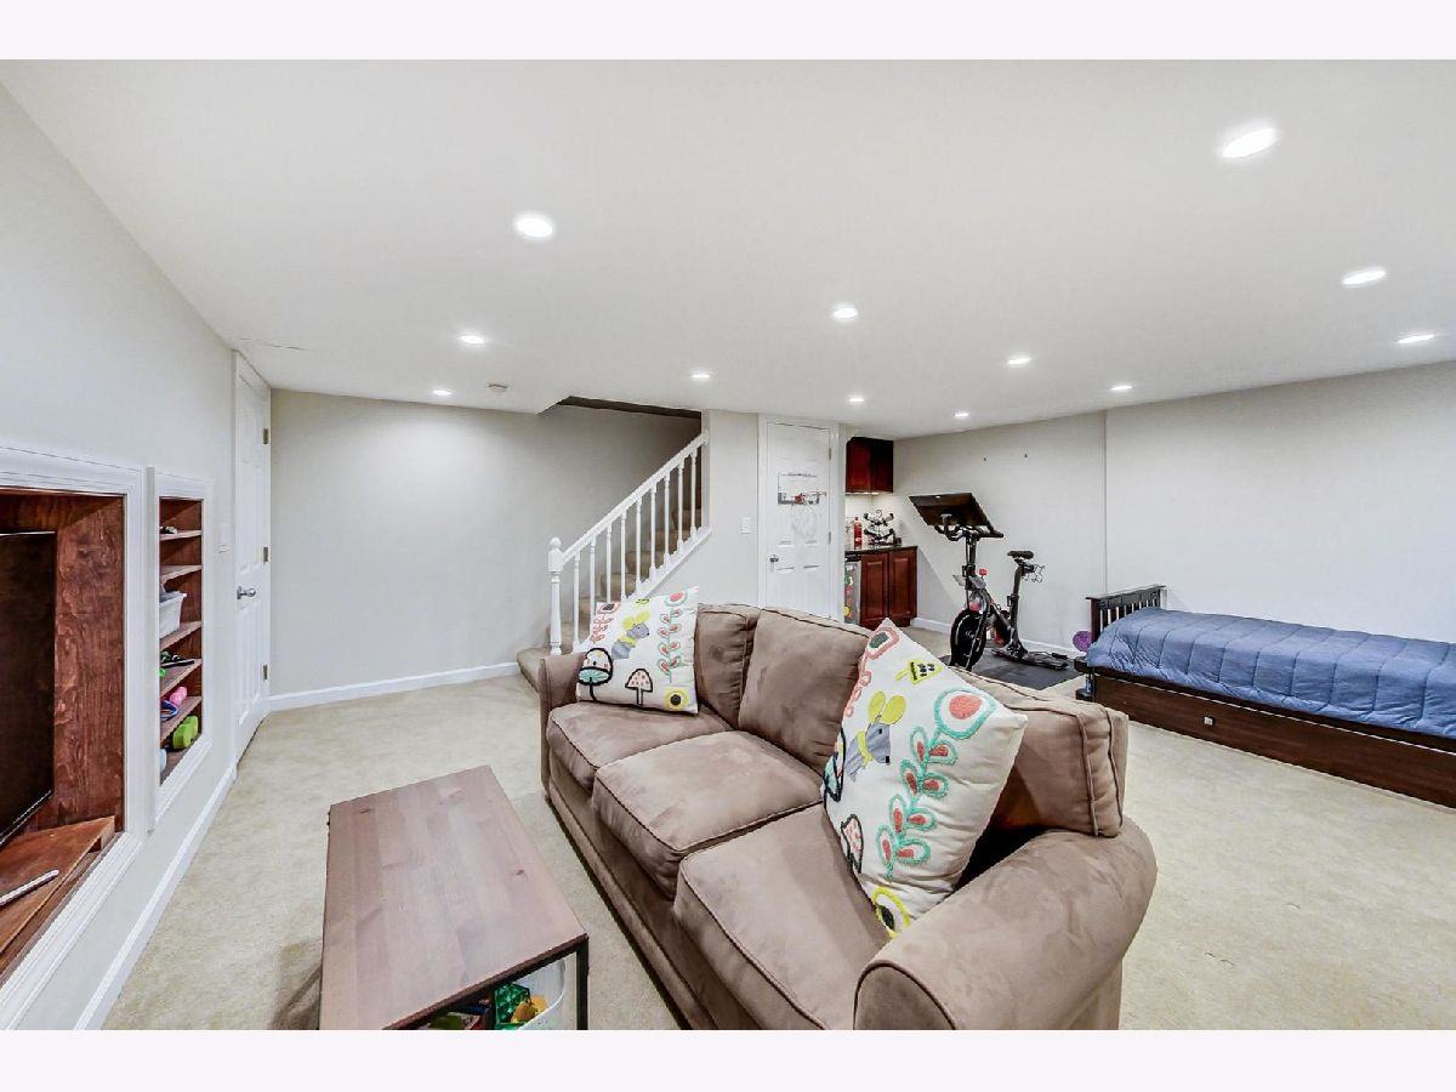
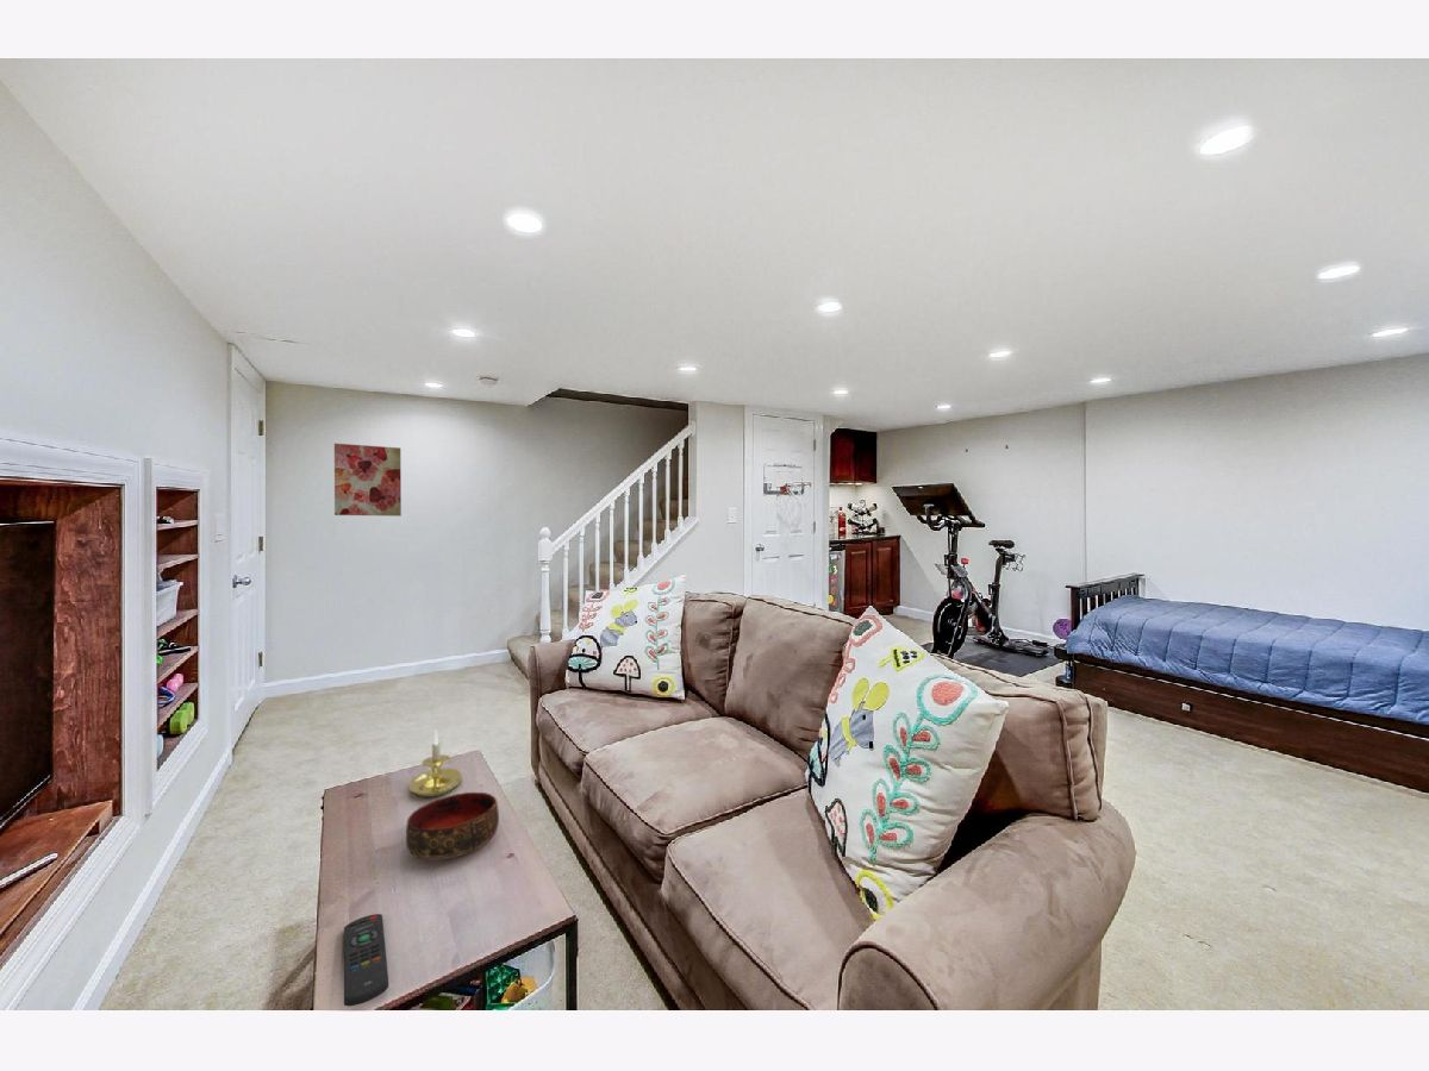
+ candle holder [408,728,463,798]
+ remote control [343,913,389,1008]
+ wall art [333,443,403,518]
+ bowl [405,791,500,860]
